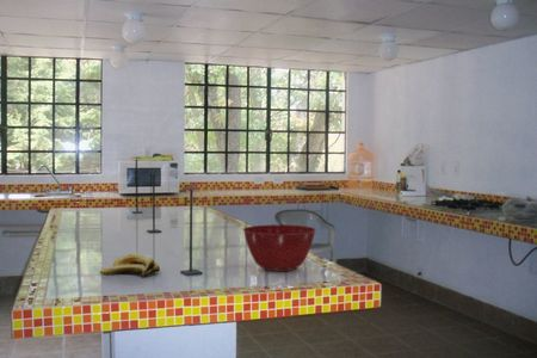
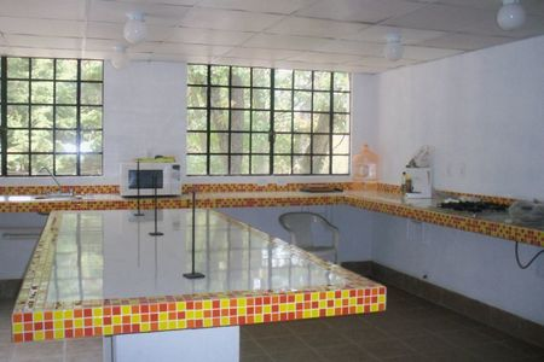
- banana [99,252,161,278]
- mixing bowl [241,223,317,272]
